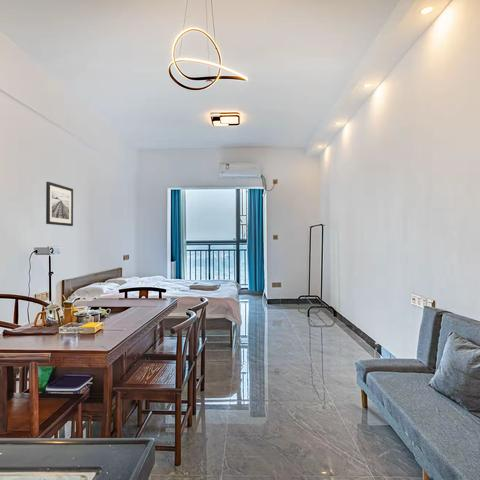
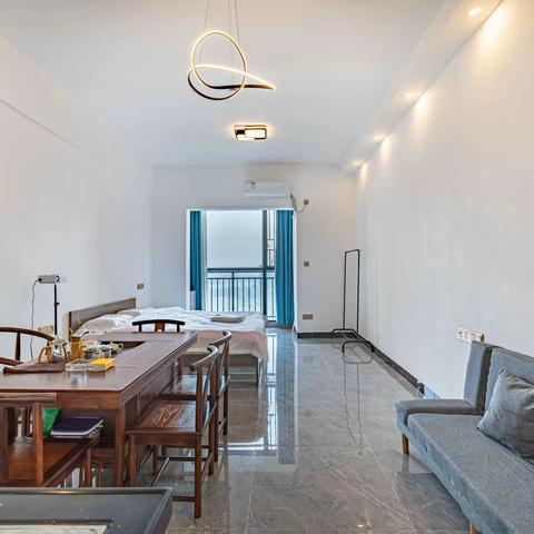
- wall art [45,181,74,227]
